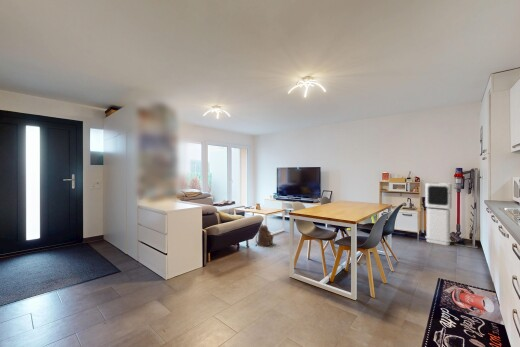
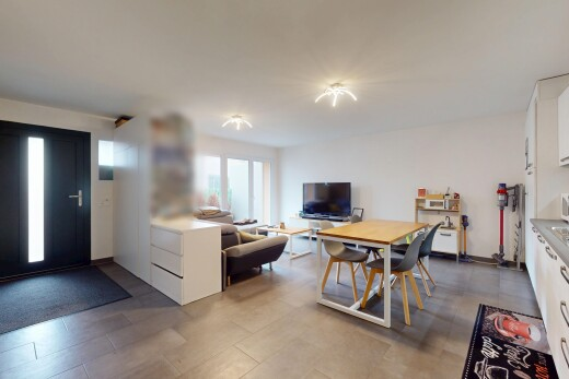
- backpack [254,223,274,247]
- air purifier [424,182,453,246]
